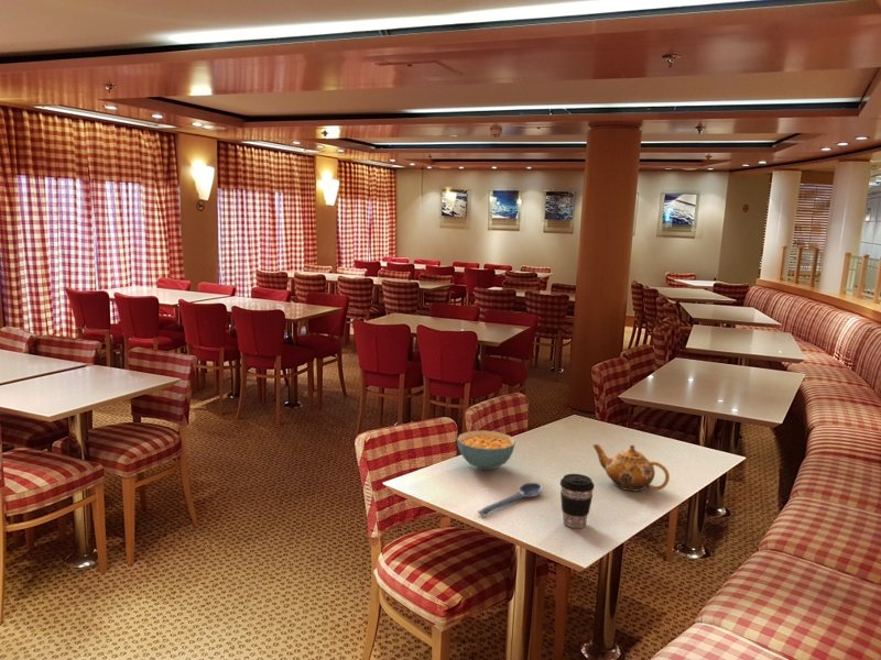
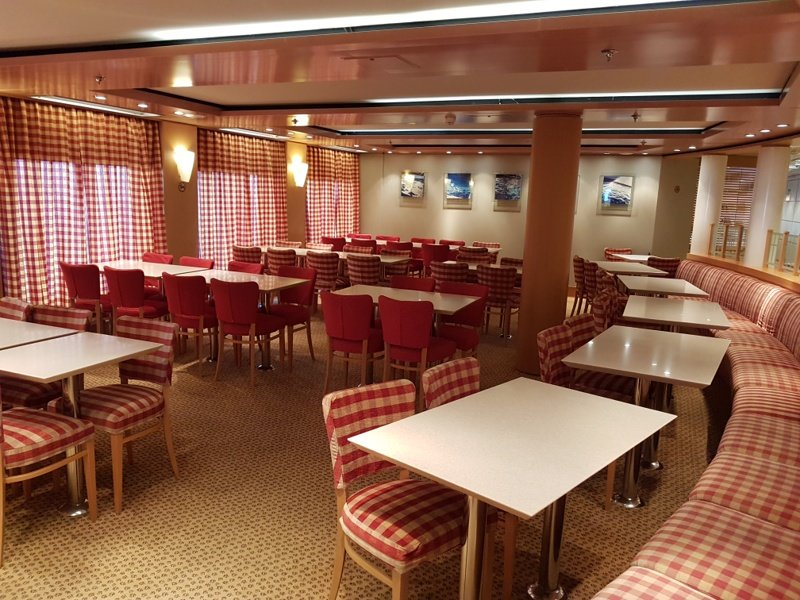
- spoon [477,482,543,517]
- coffee cup [559,473,596,529]
- teapot [592,443,671,492]
- cereal bowl [456,430,516,471]
